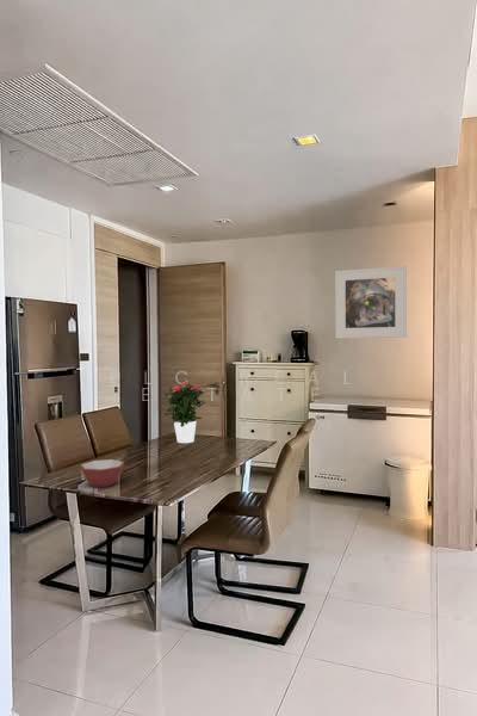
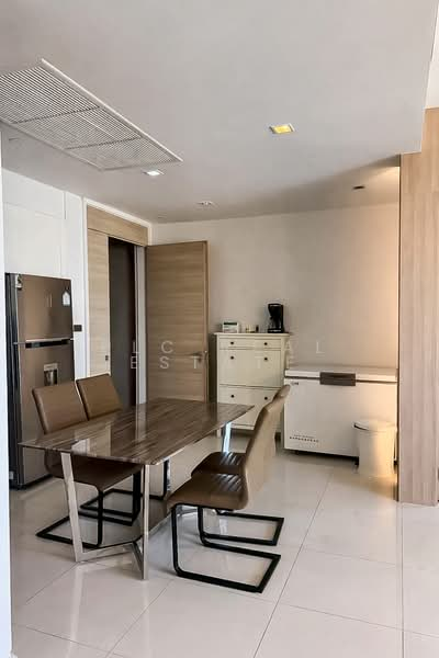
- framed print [334,265,408,339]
- bowl [79,458,125,488]
- potted flower [163,381,210,444]
